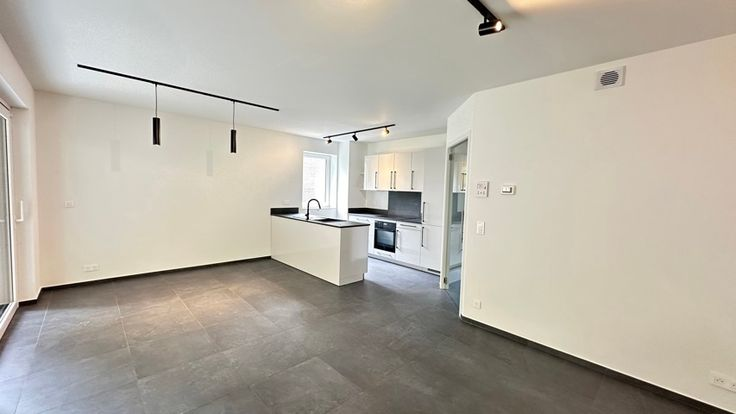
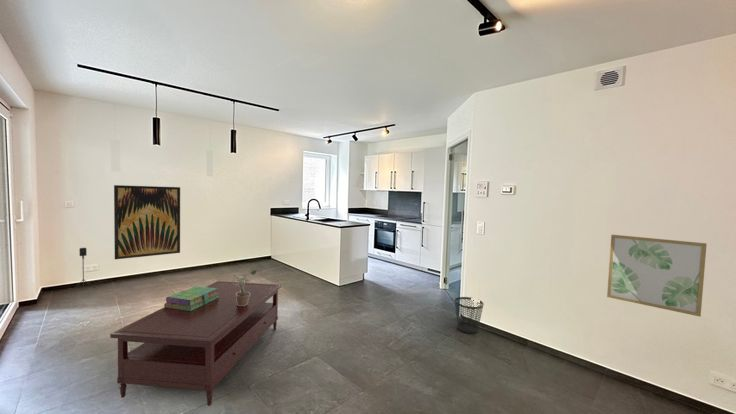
+ wall art [113,184,181,260]
+ potted plant [230,265,257,306]
+ wastebasket [454,296,485,334]
+ stack of books [163,285,219,311]
+ wall art [606,234,708,318]
+ speaker [71,247,98,292]
+ coffee table [109,280,282,407]
